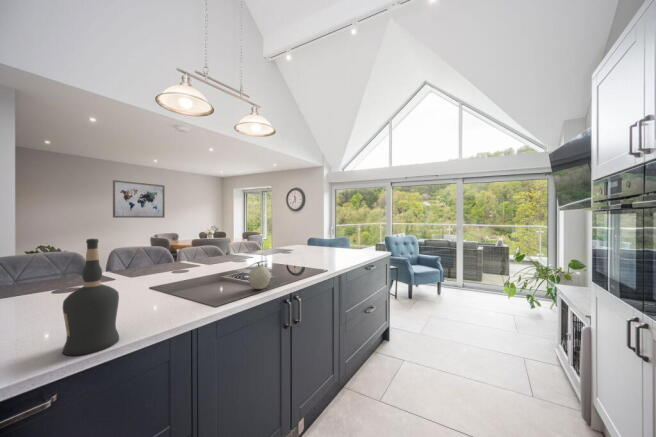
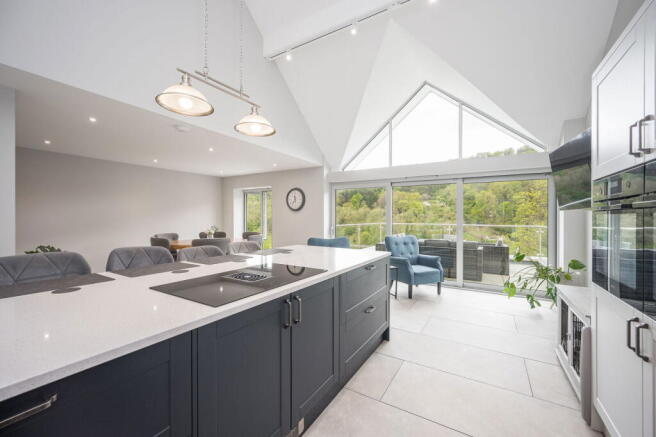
- liquor bottle [61,237,120,357]
- wall art [112,179,166,219]
- fruit [246,260,271,290]
